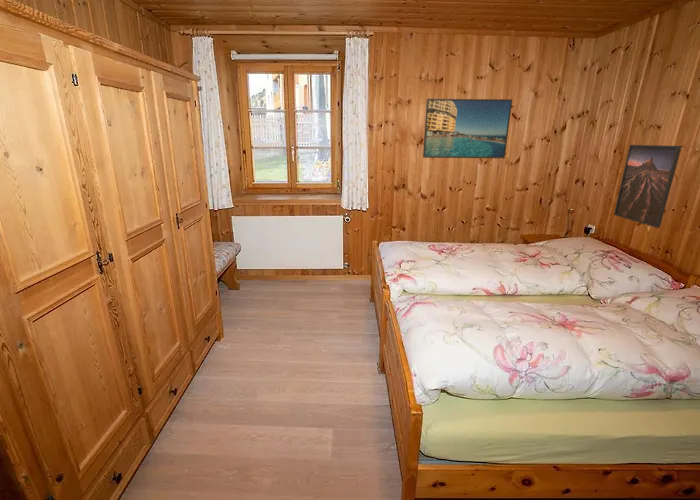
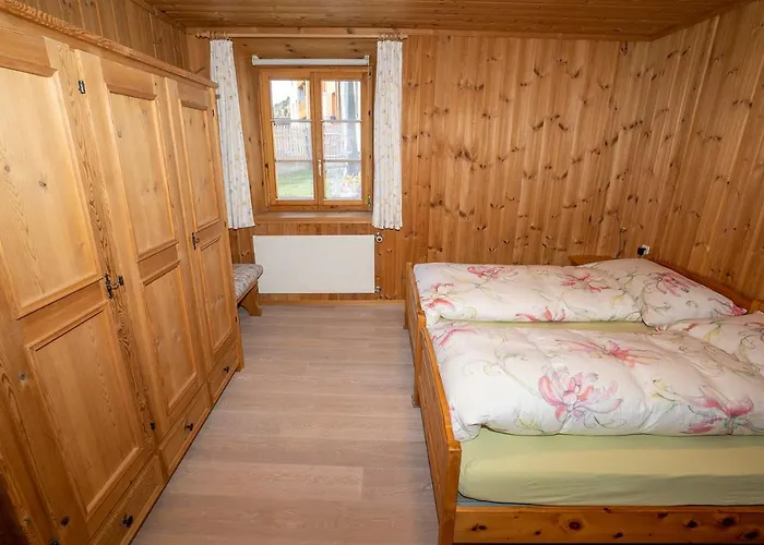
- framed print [422,98,513,159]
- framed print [613,144,683,229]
